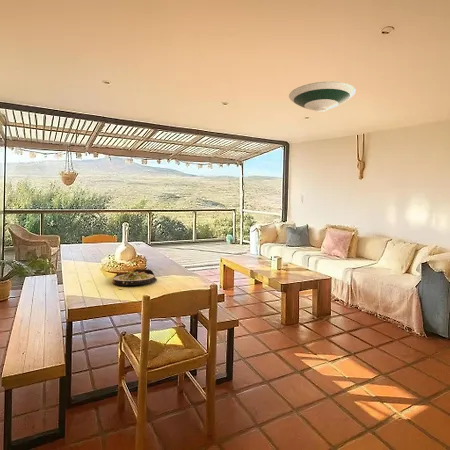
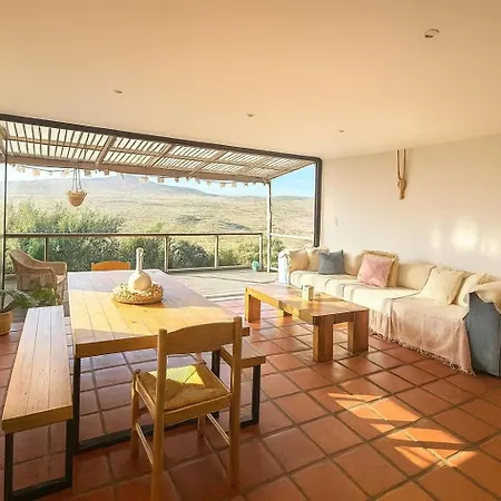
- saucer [288,81,357,113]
- salad plate [111,268,158,286]
